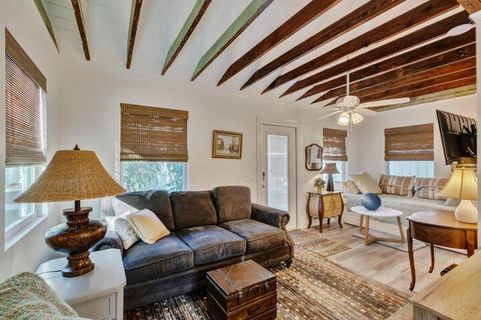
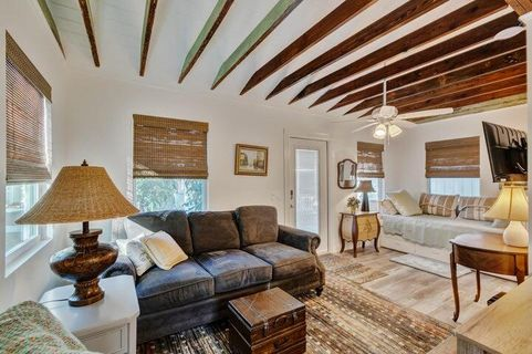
- coffee table [350,205,406,246]
- decorative globe [360,192,382,210]
